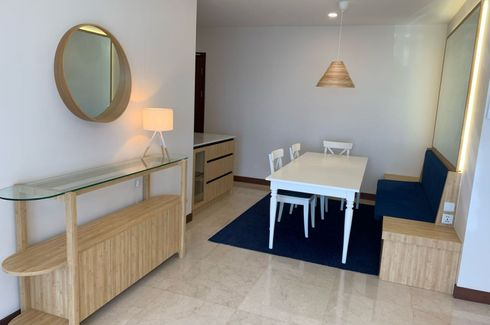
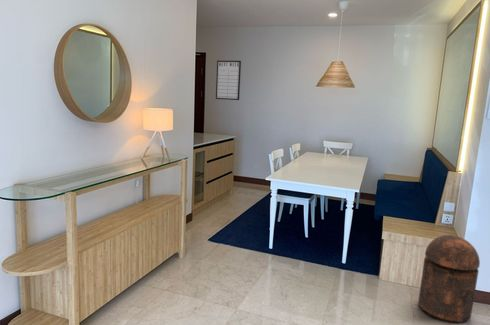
+ trash can [417,234,481,325]
+ writing board [215,60,242,101]
